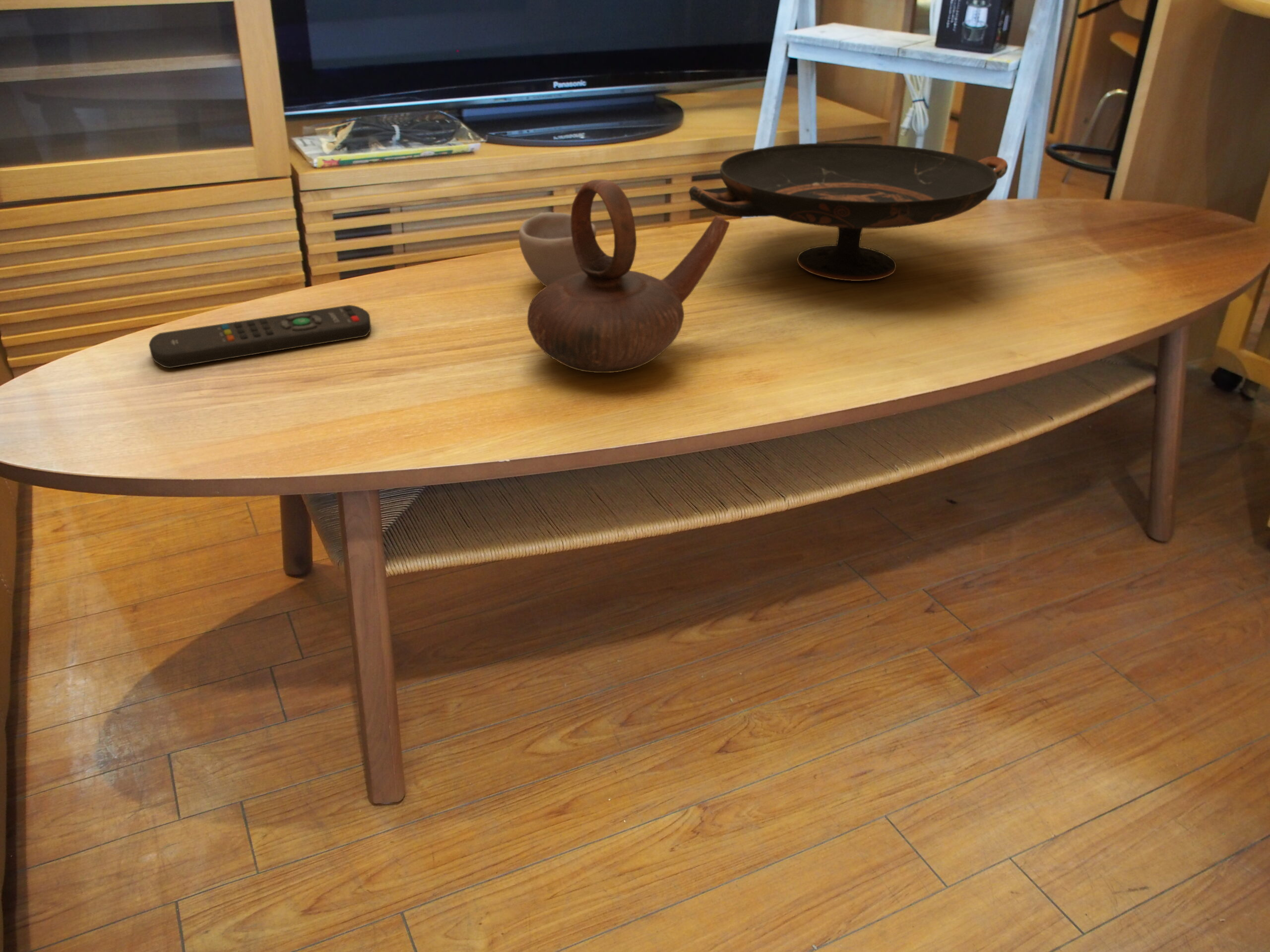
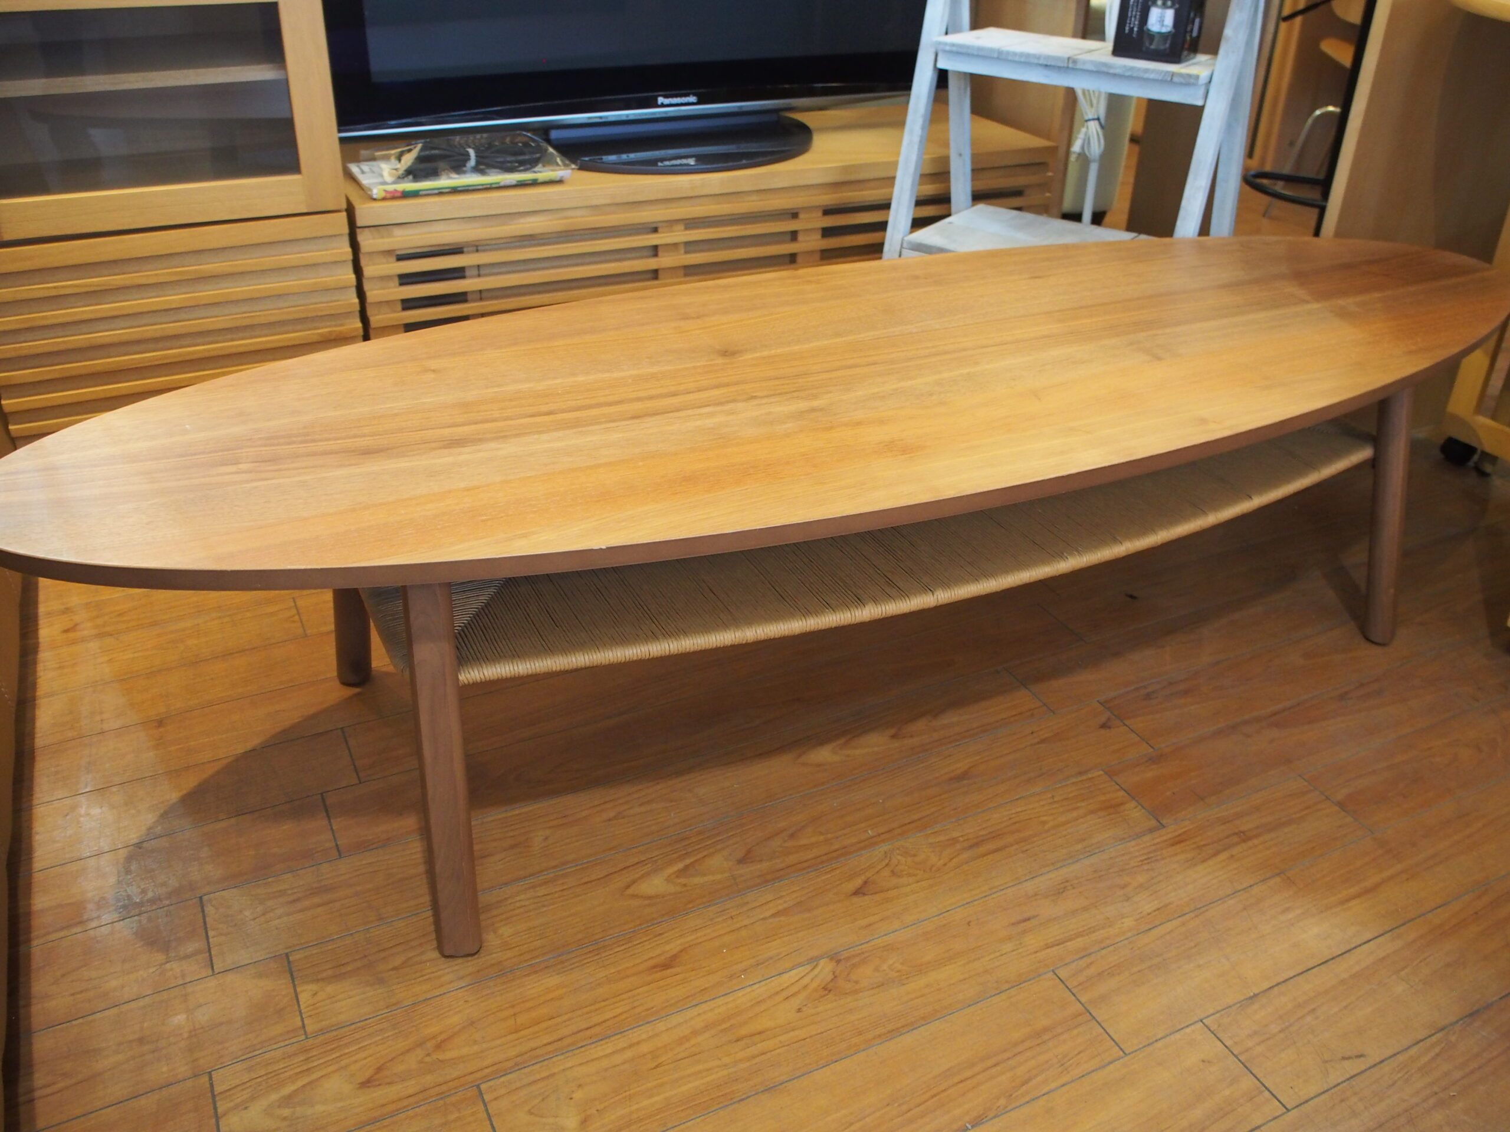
- decorative bowl [689,142,1009,282]
- teapot [527,179,730,373]
- cup [518,212,597,287]
- remote control [148,304,372,369]
